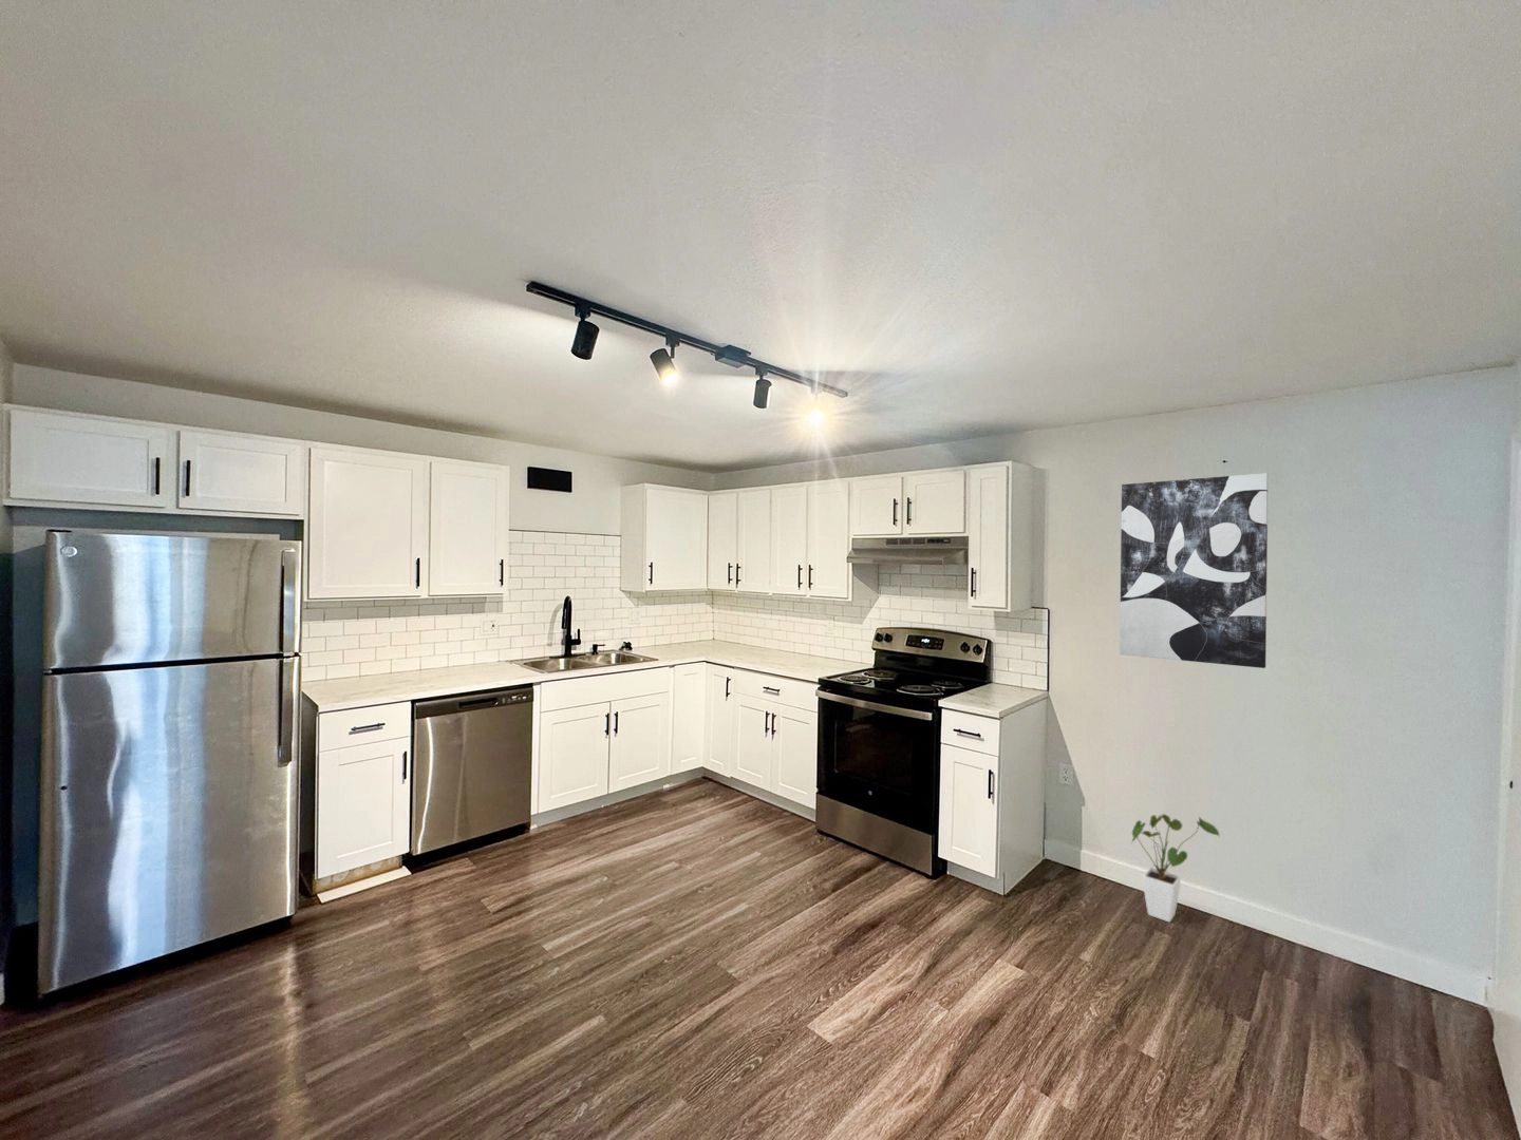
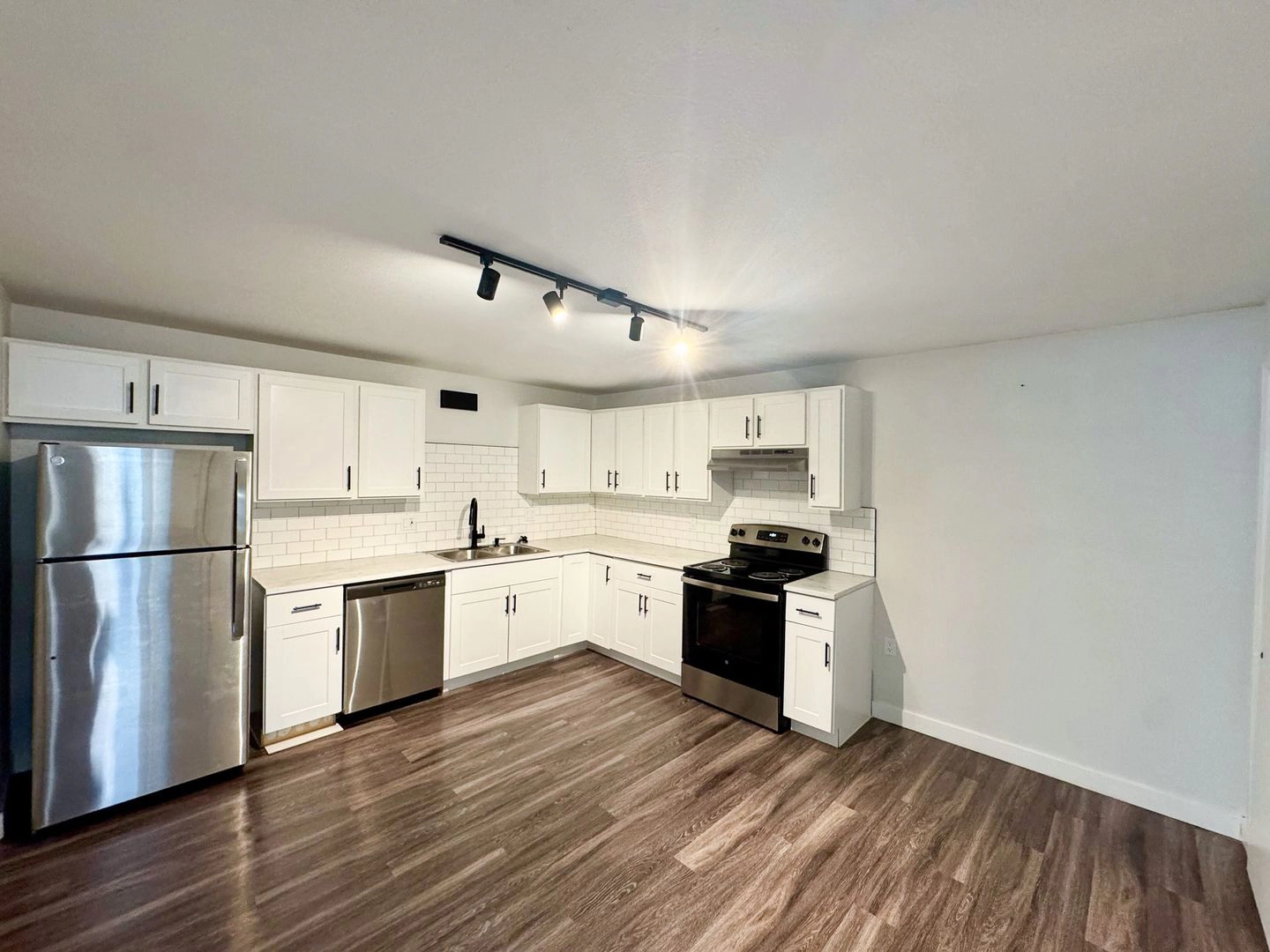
- house plant [1131,813,1222,923]
- wall art [1119,472,1269,669]
